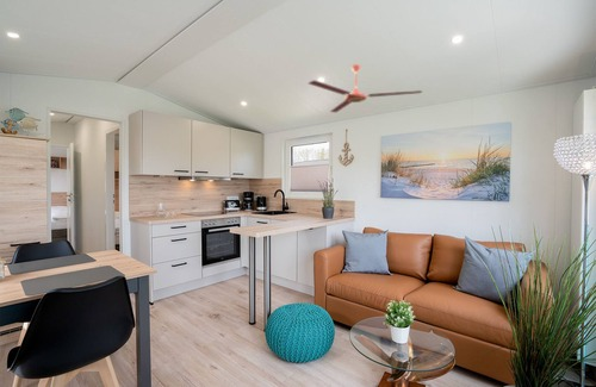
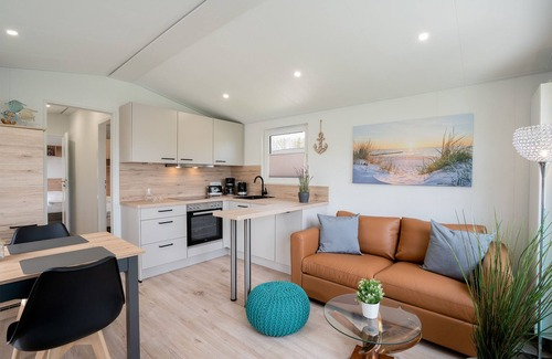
- ceiling fan [308,63,423,113]
